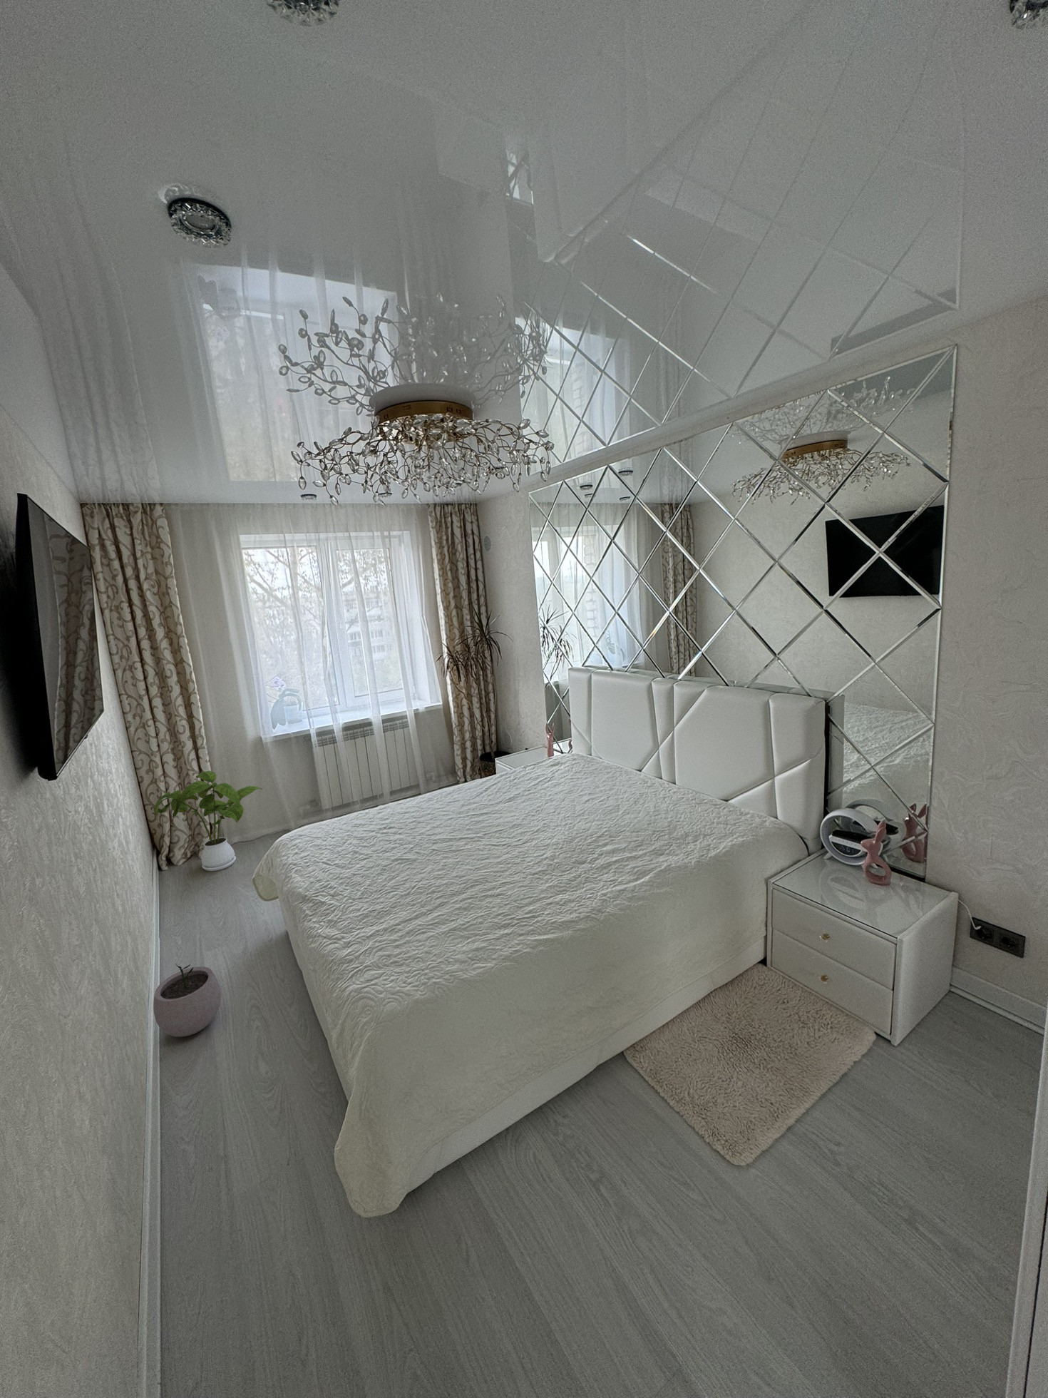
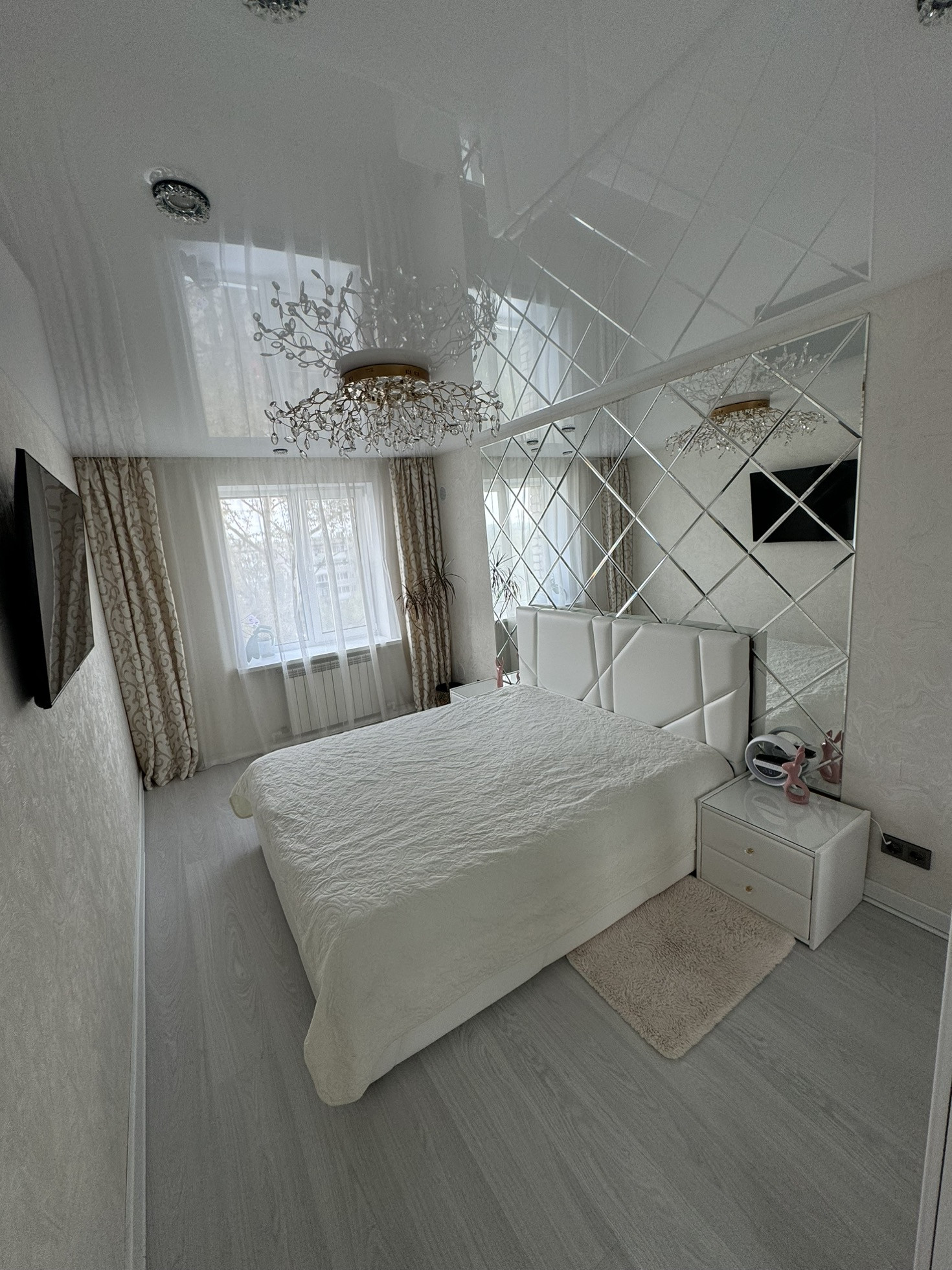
- plant pot [153,963,221,1038]
- house plant [153,771,263,872]
